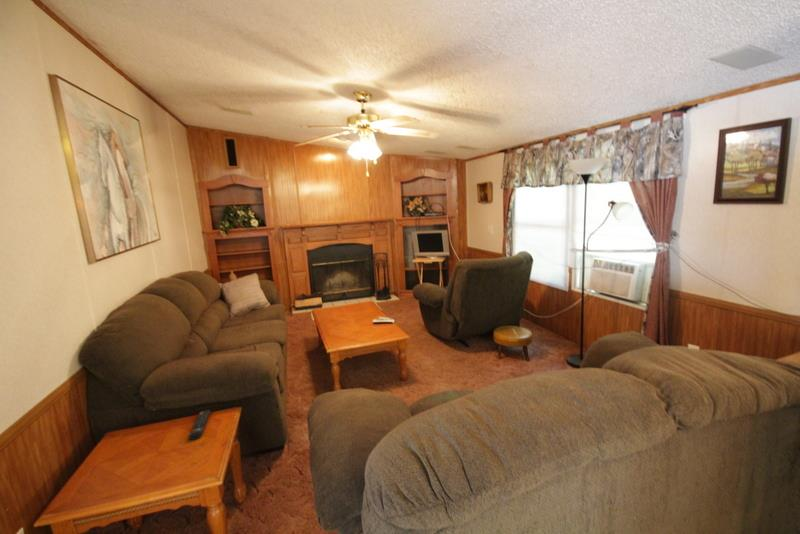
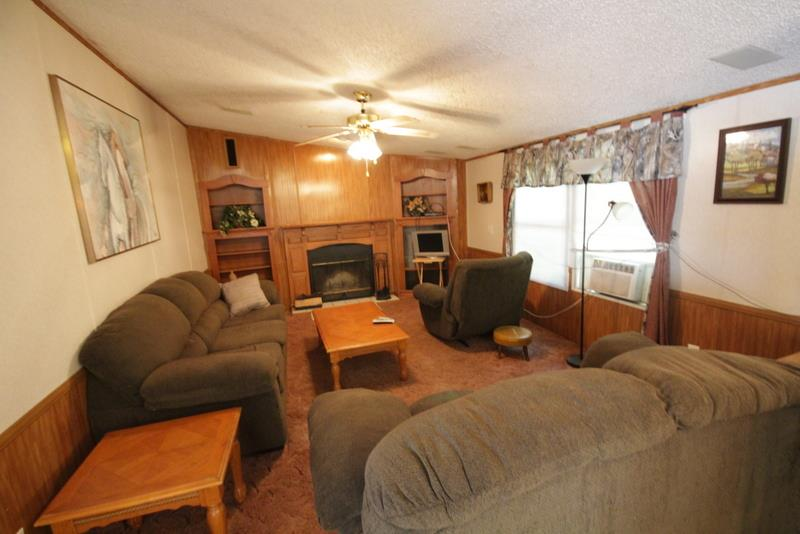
- remote control [187,409,212,441]
